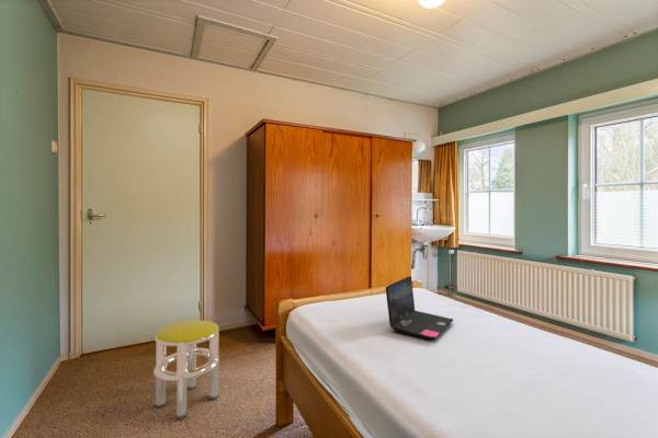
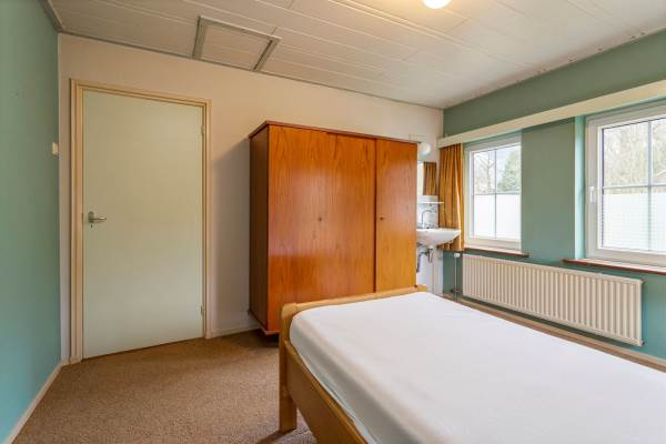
- laptop [385,275,454,341]
- stool [152,320,220,419]
